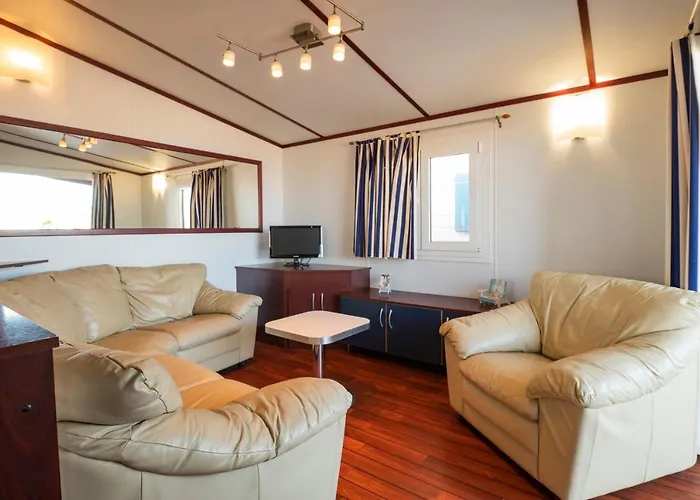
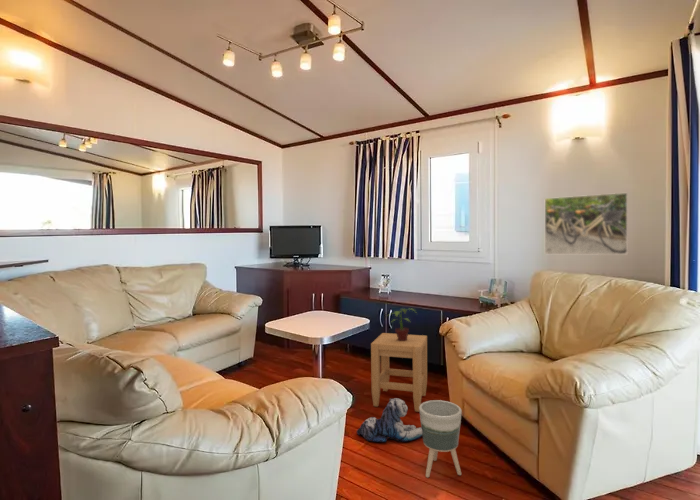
+ stool [370,332,428,413]
+ plush toy [356,397,423,443]
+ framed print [544,192,629,256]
+ potted plant [385,307,418,341]
+ planter [419,399,463,478]
